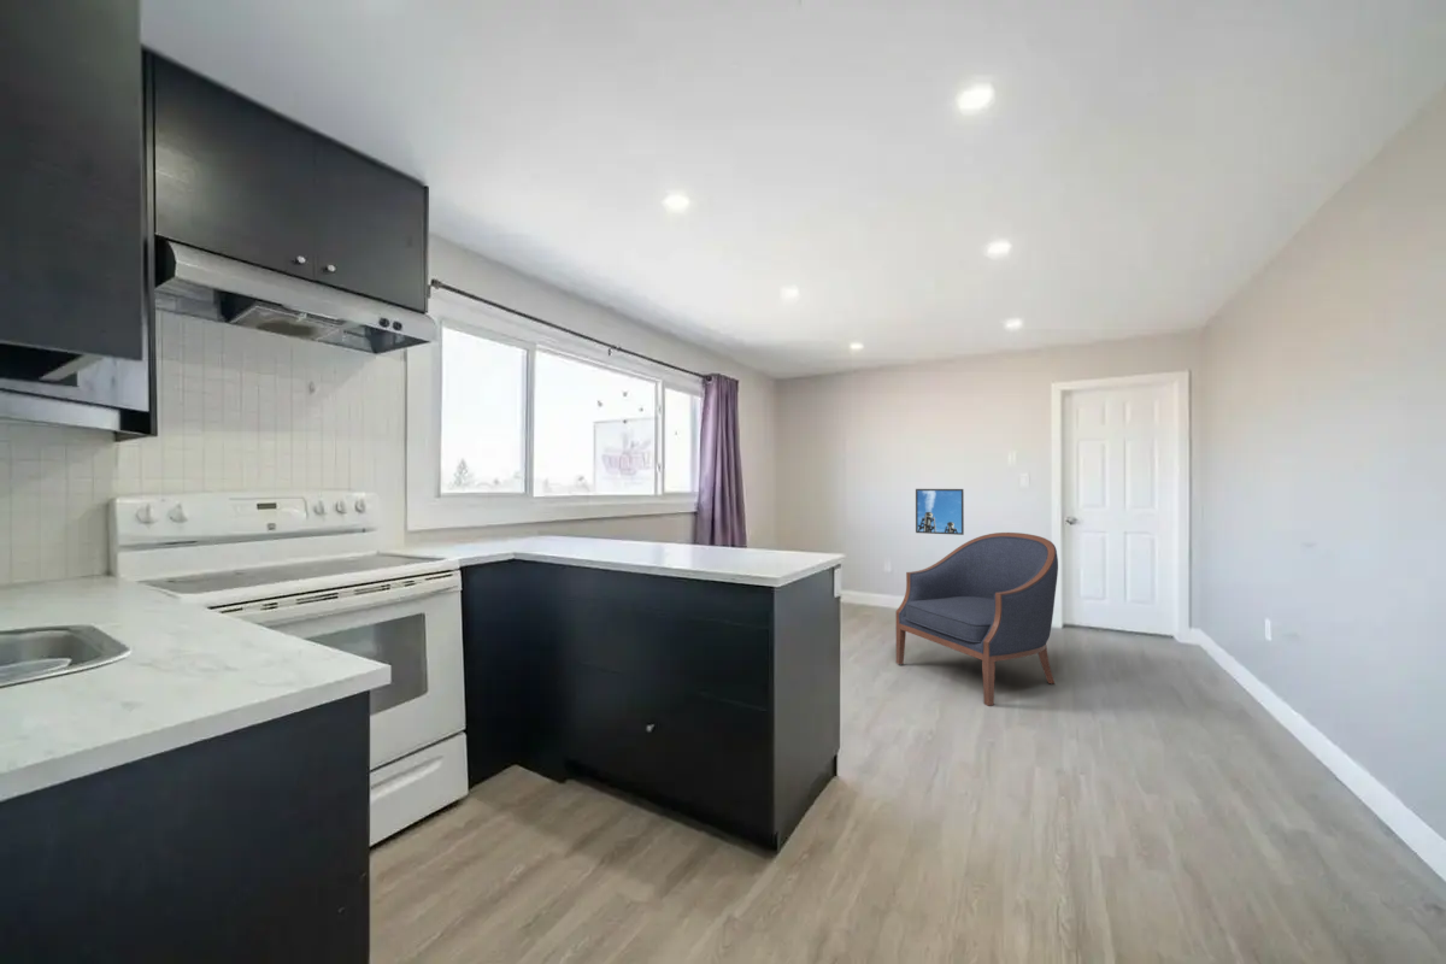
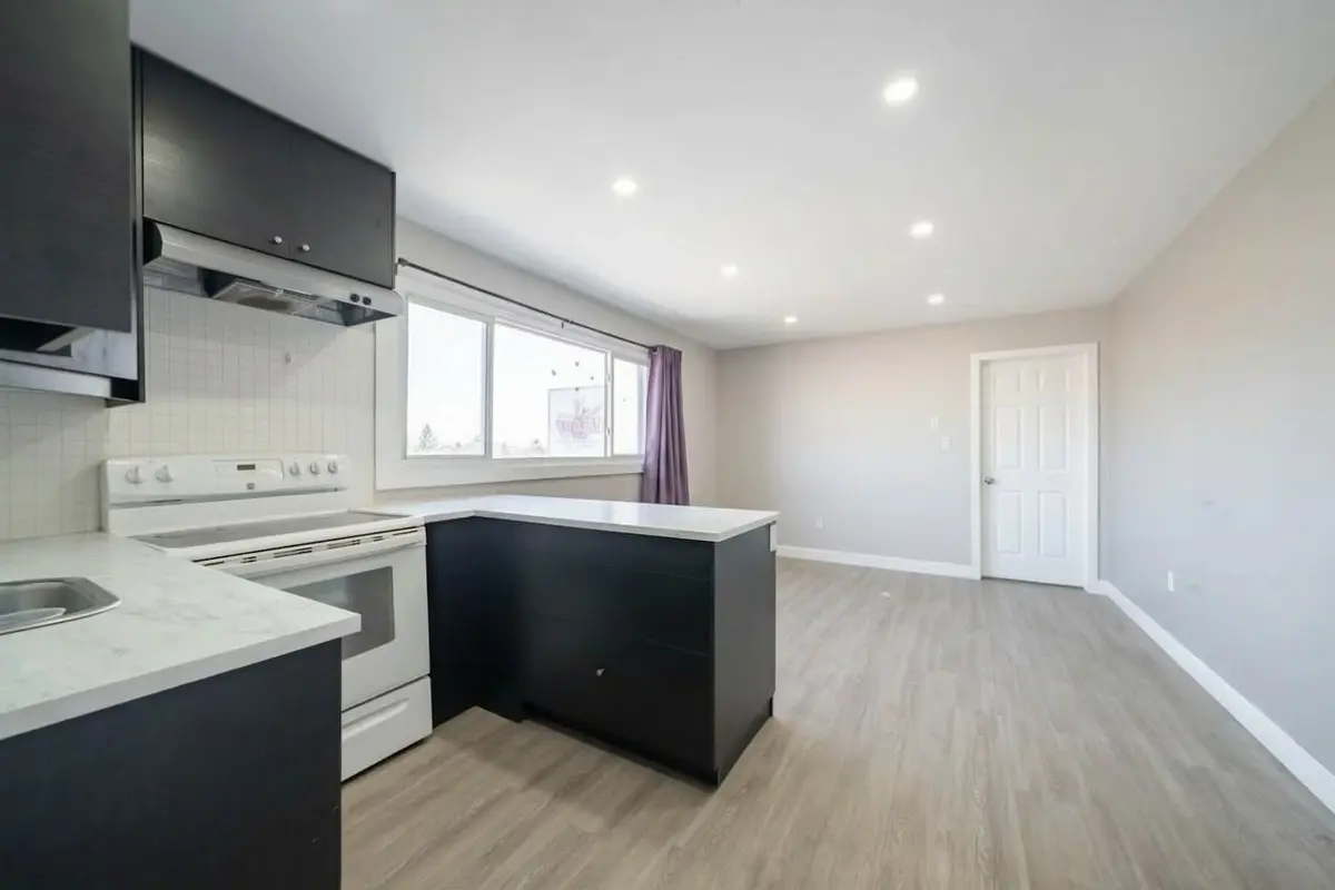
- chair [895,531,1059,707]
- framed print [915,488,965,536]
